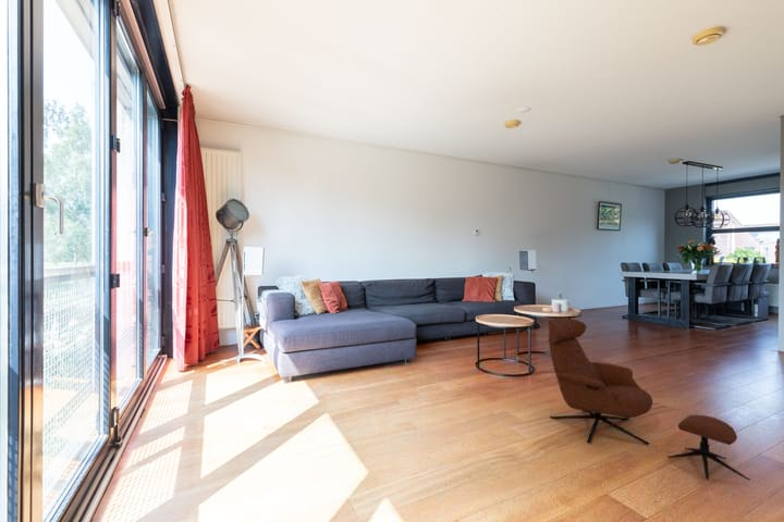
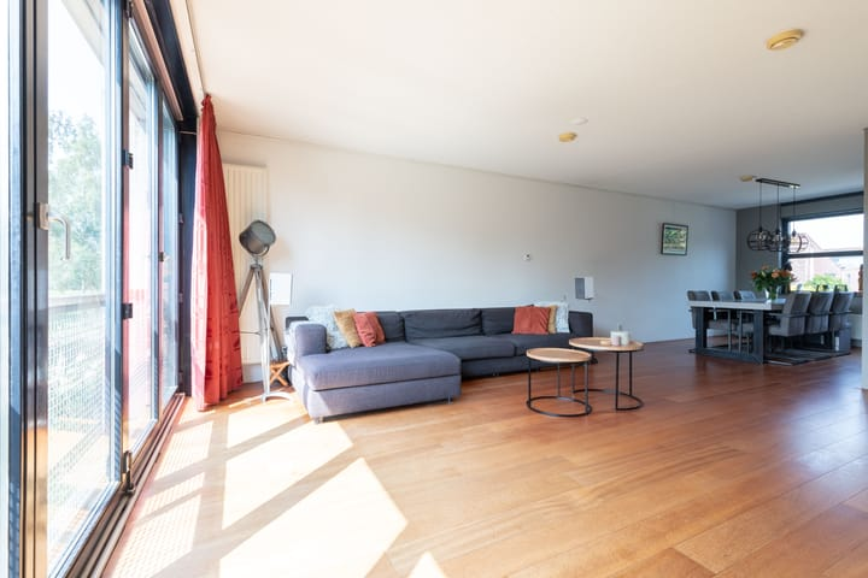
- armchair [548,316,751,482]
